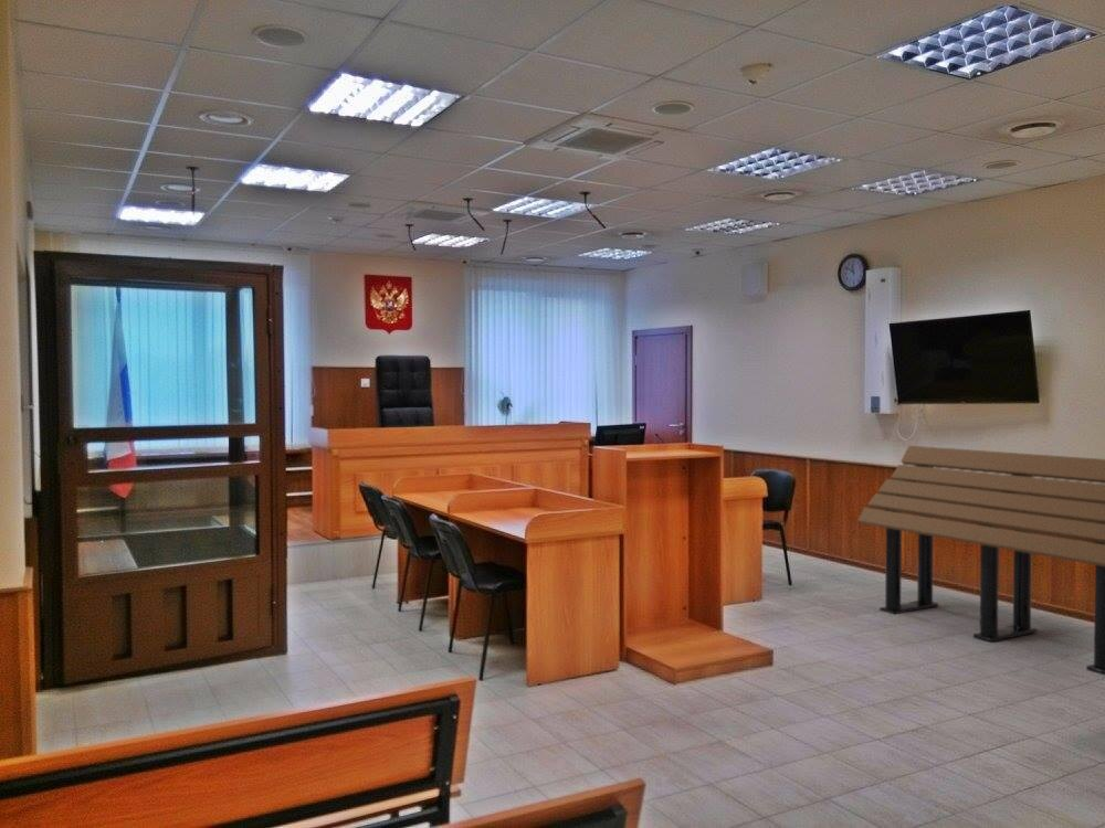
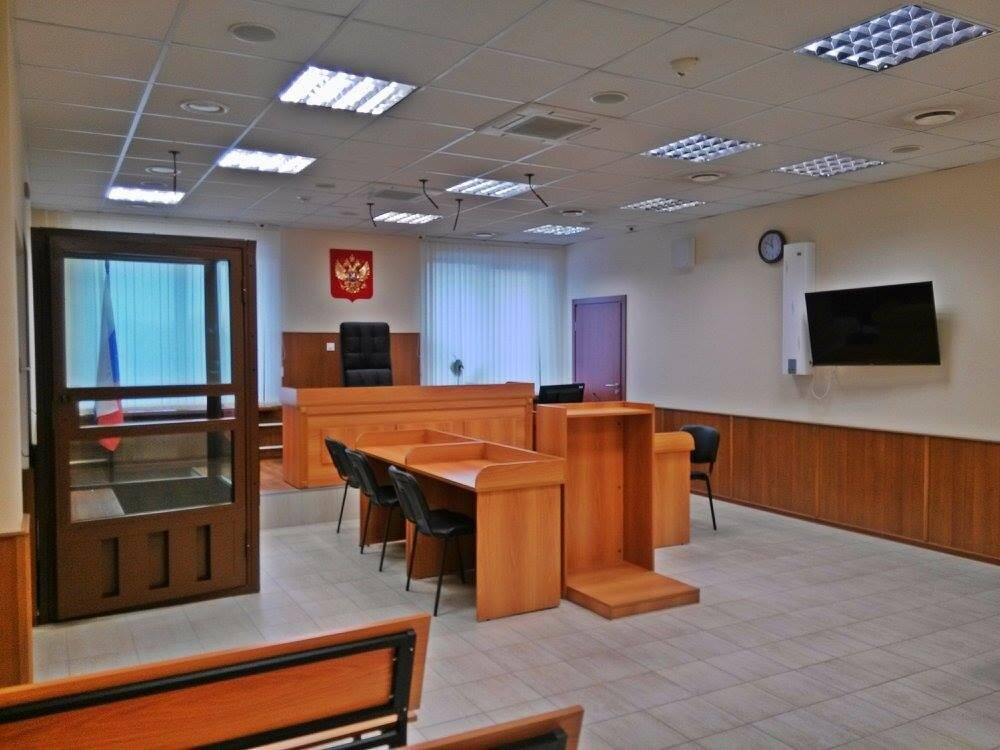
- bench [857,445,1105,677]
